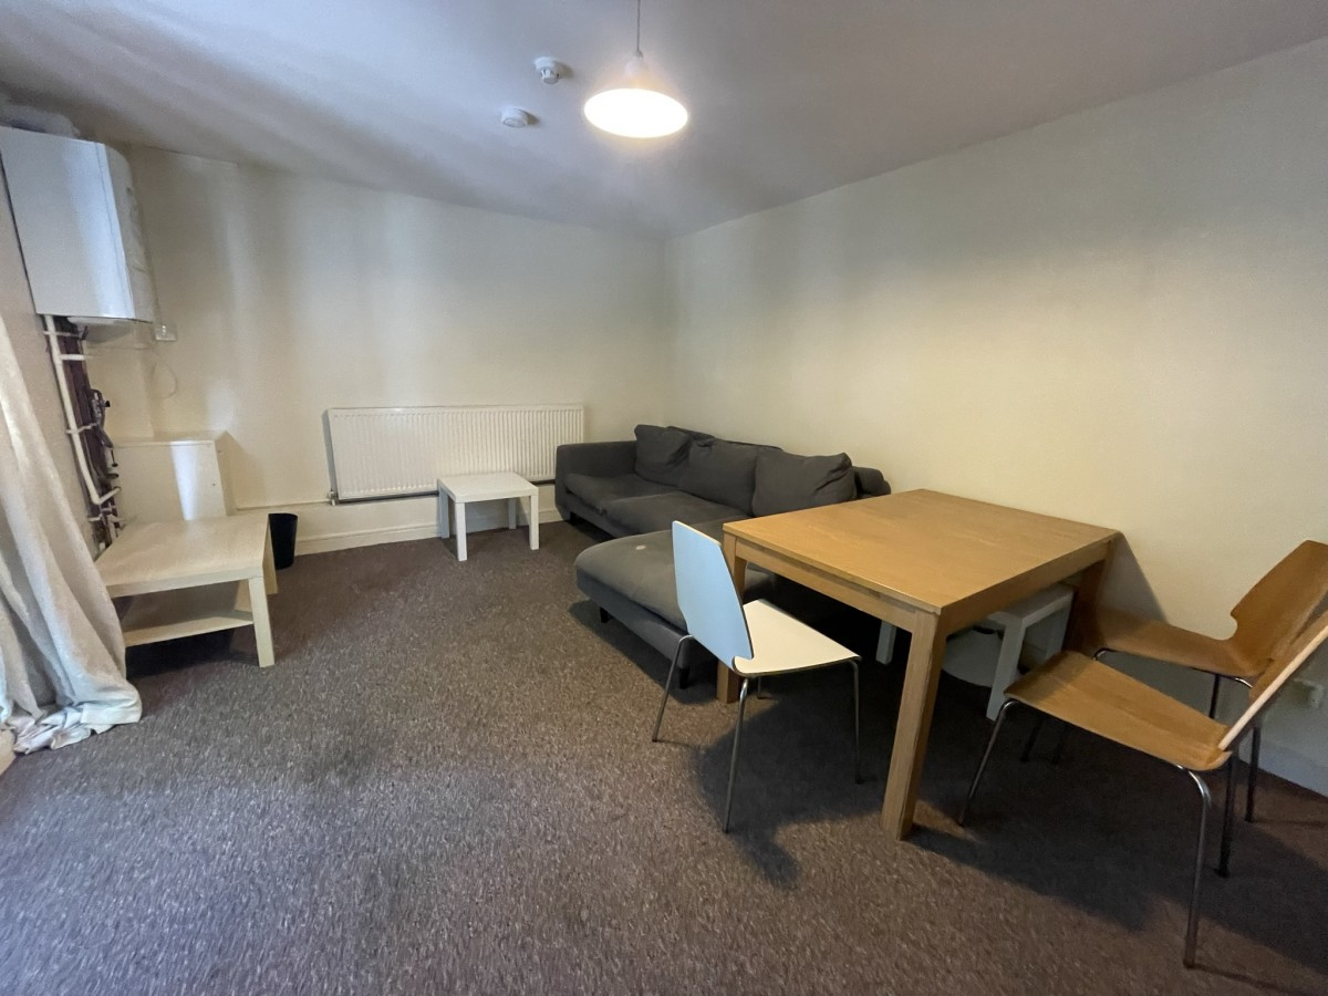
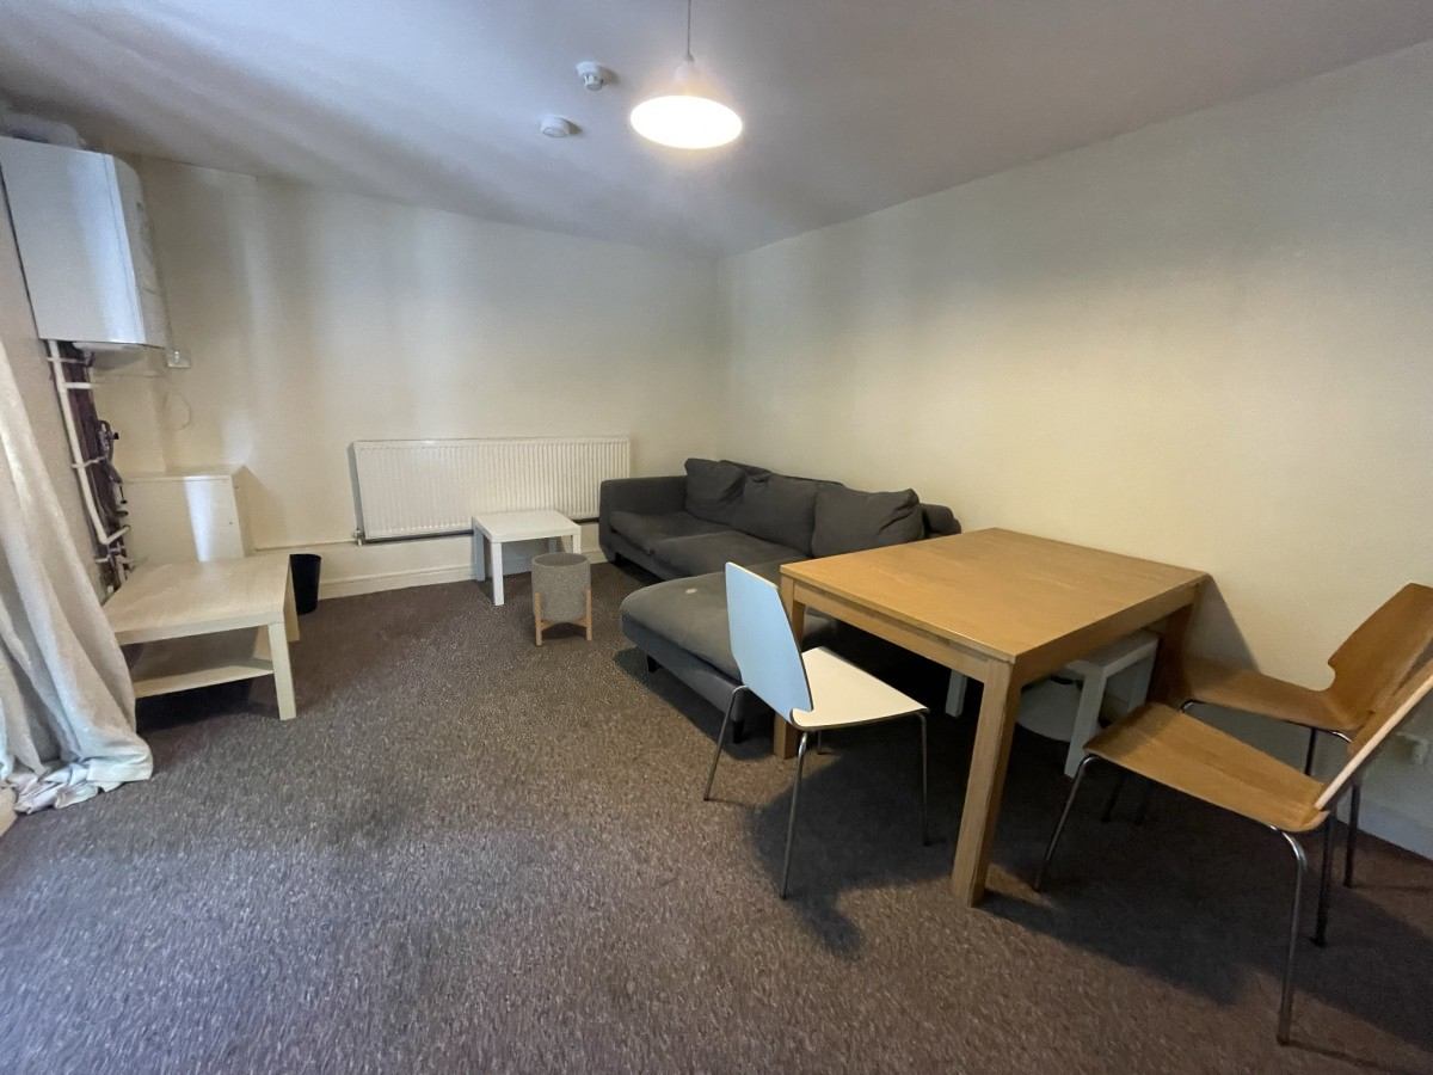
+ planter [530,551,592,646]
